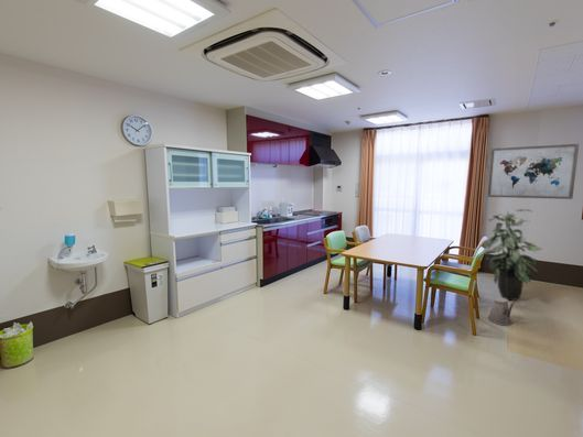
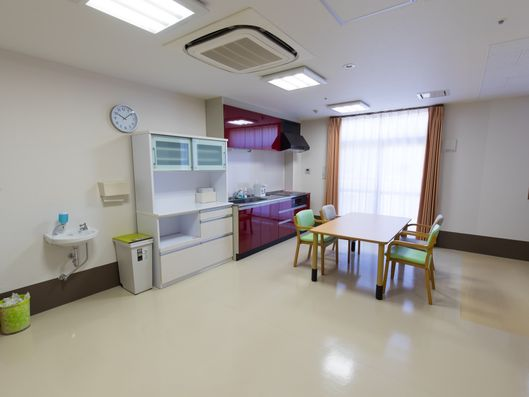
- indoor plant [484,208,543,302]
- wall art [487,143,580,200]
- watering can [487,297,517,327]
